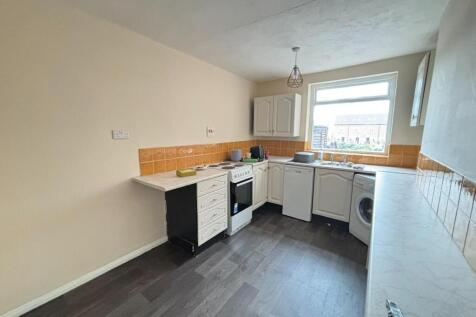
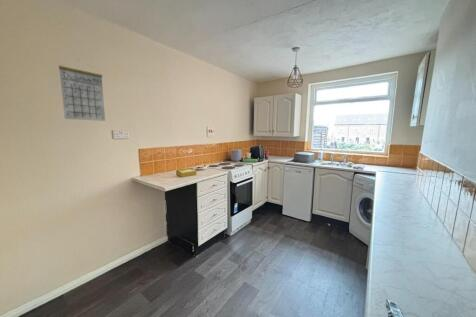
+ calendar [58,58,106,122]
